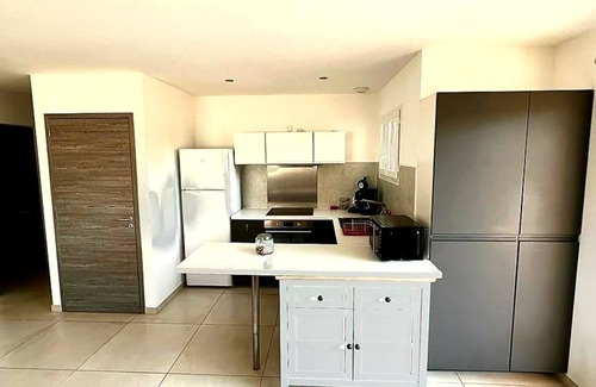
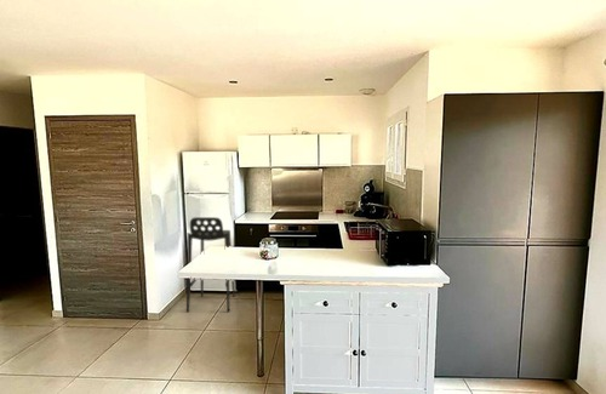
+ bar stool [185,216,236,314]
